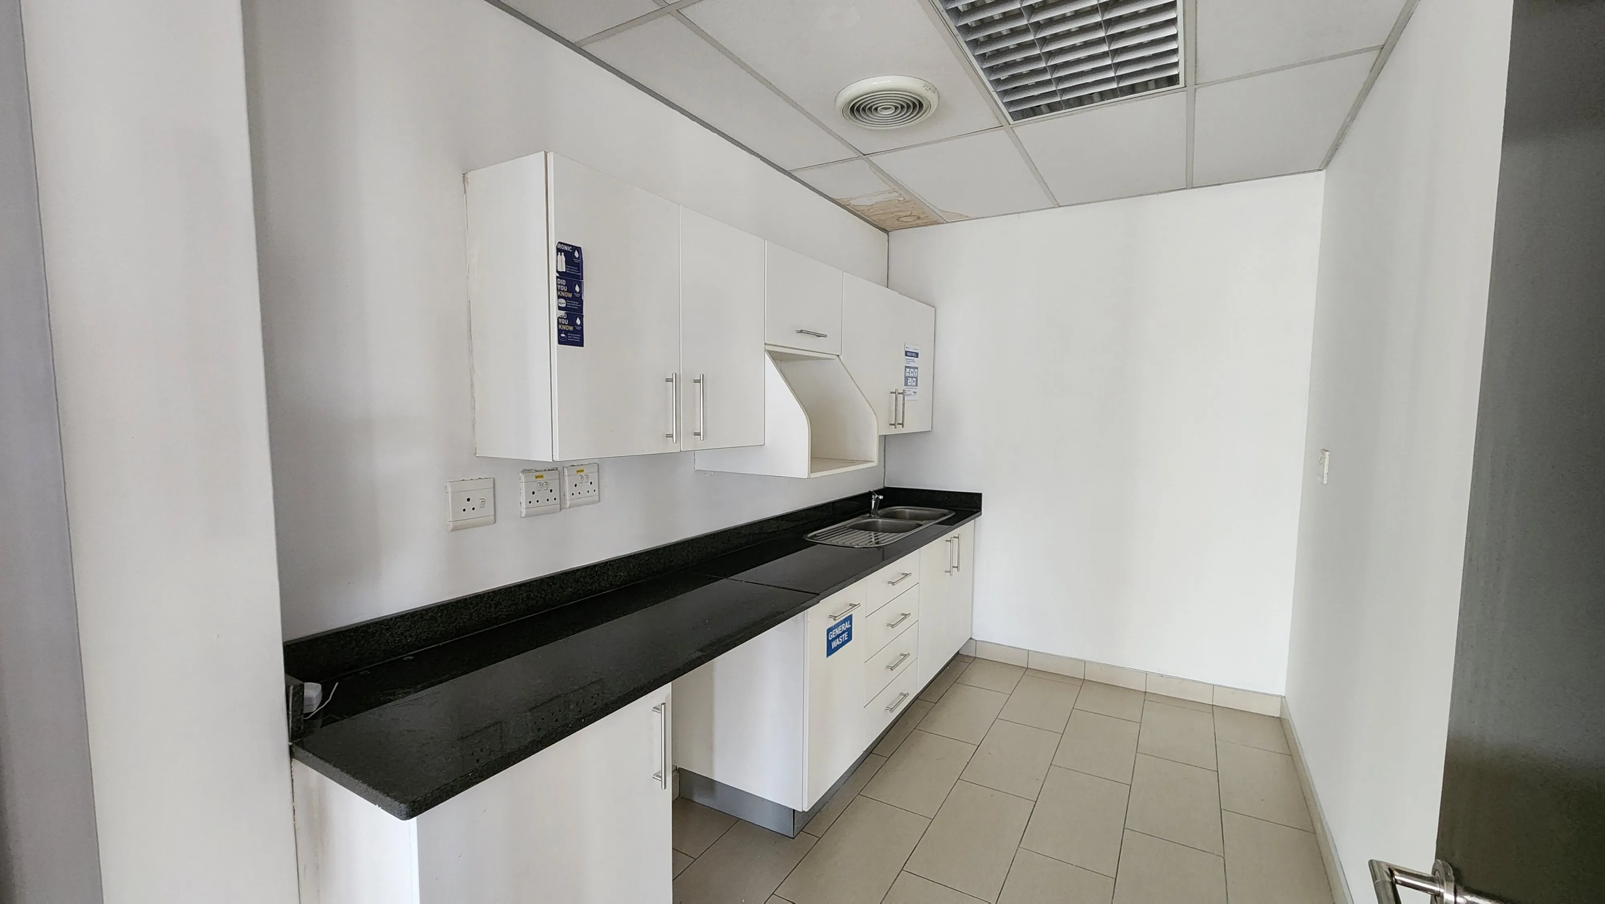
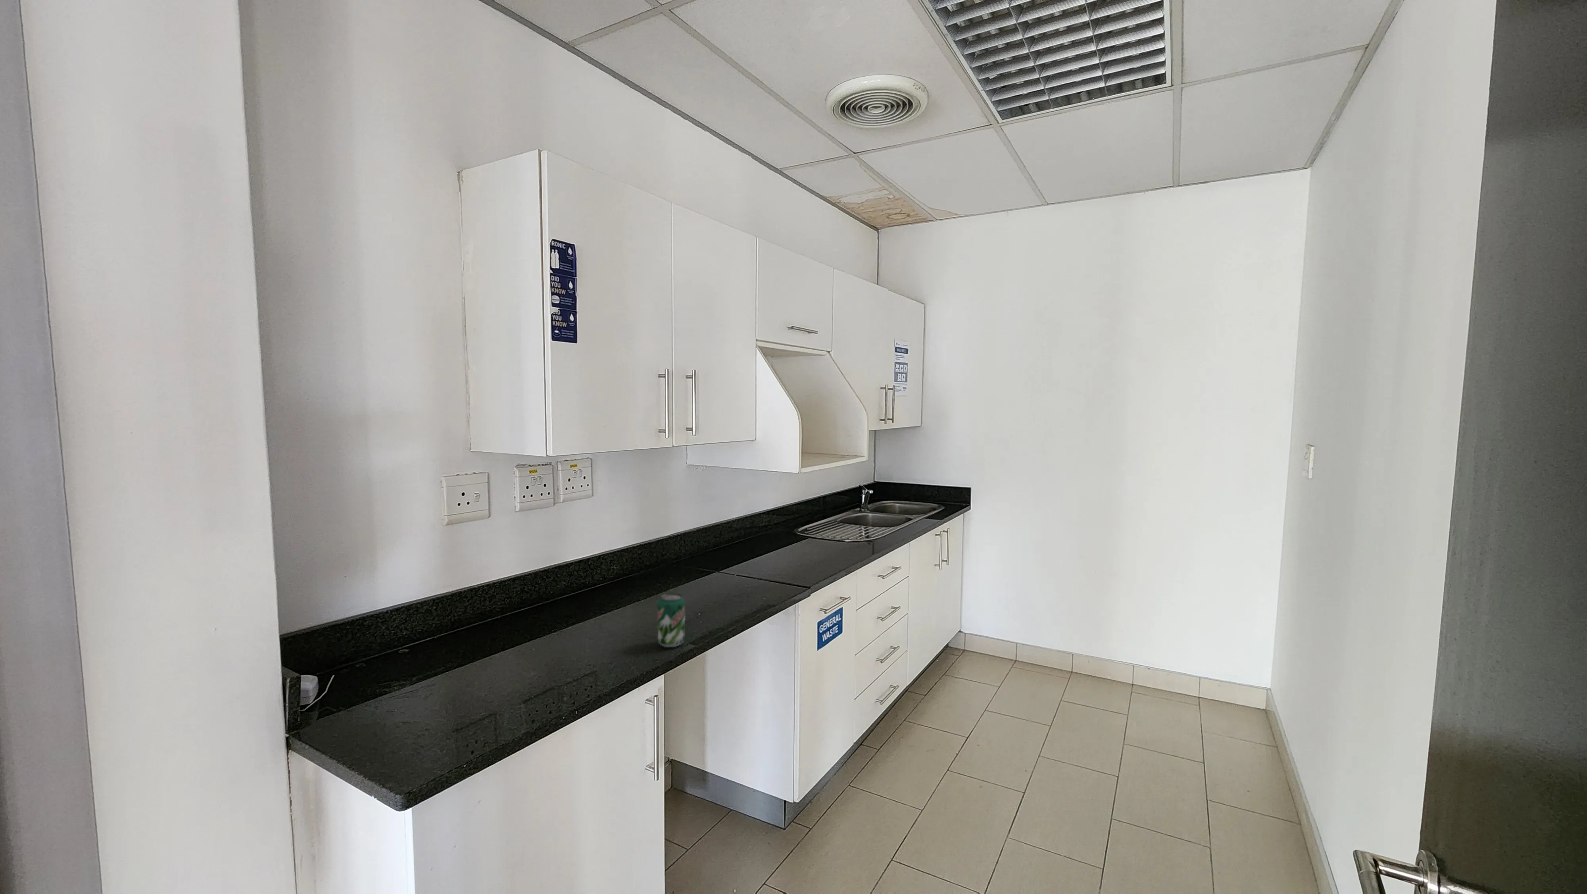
+ beverage can [657,593,686,648]
